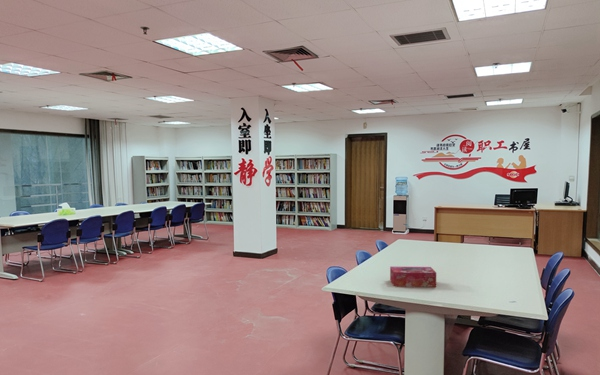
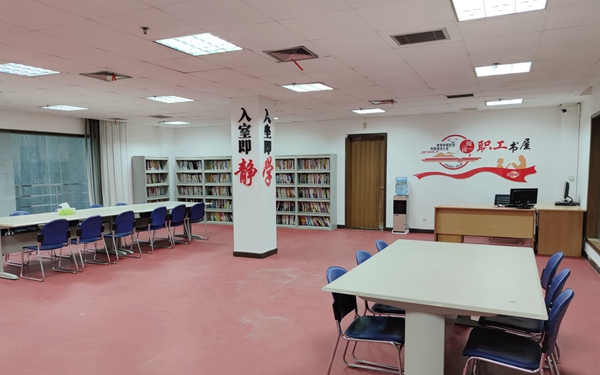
- tissue box [389,266,437,288]
